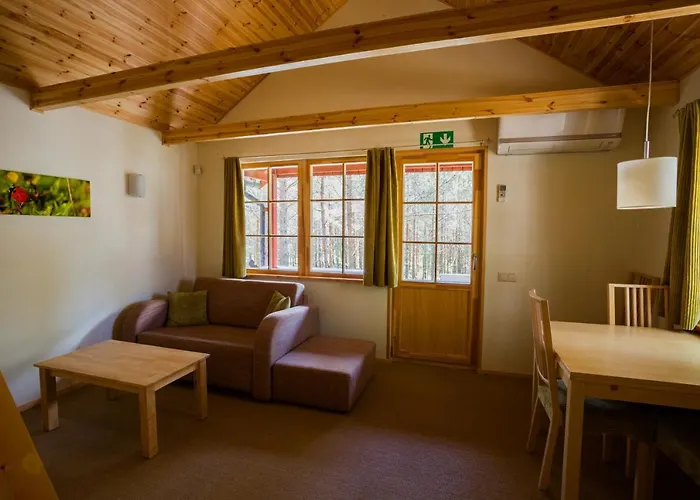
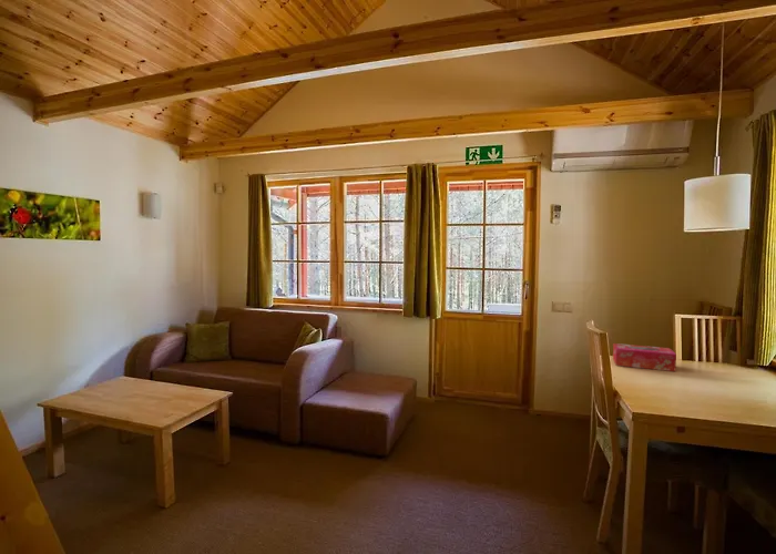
+ tissue box [612,342,677,372]
